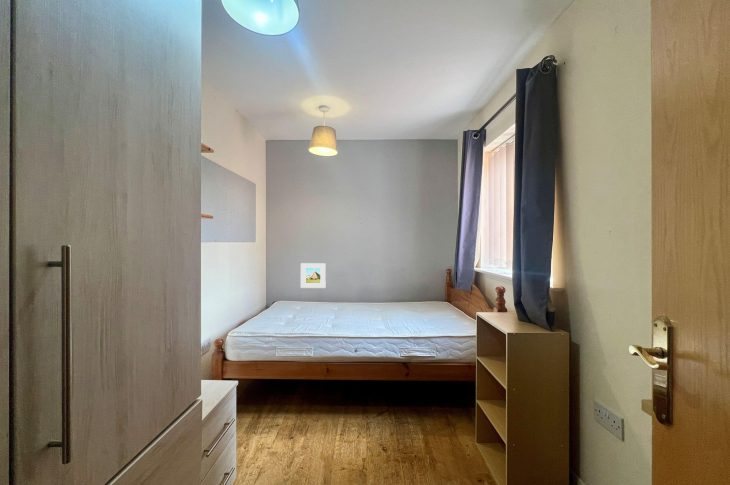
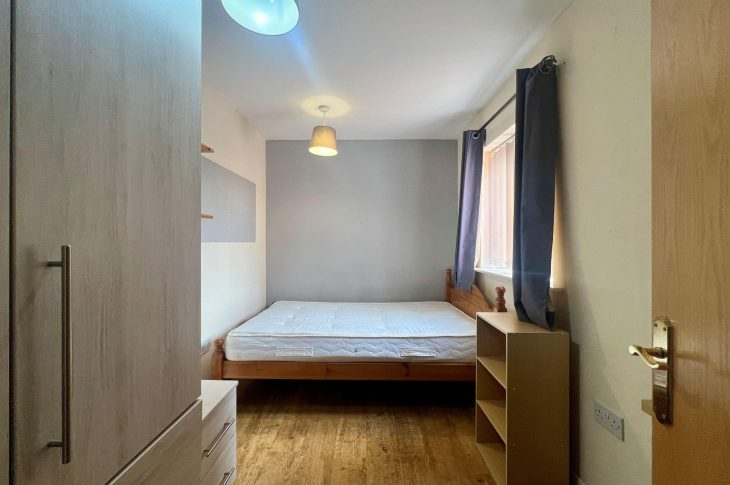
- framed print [300,262,327,289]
